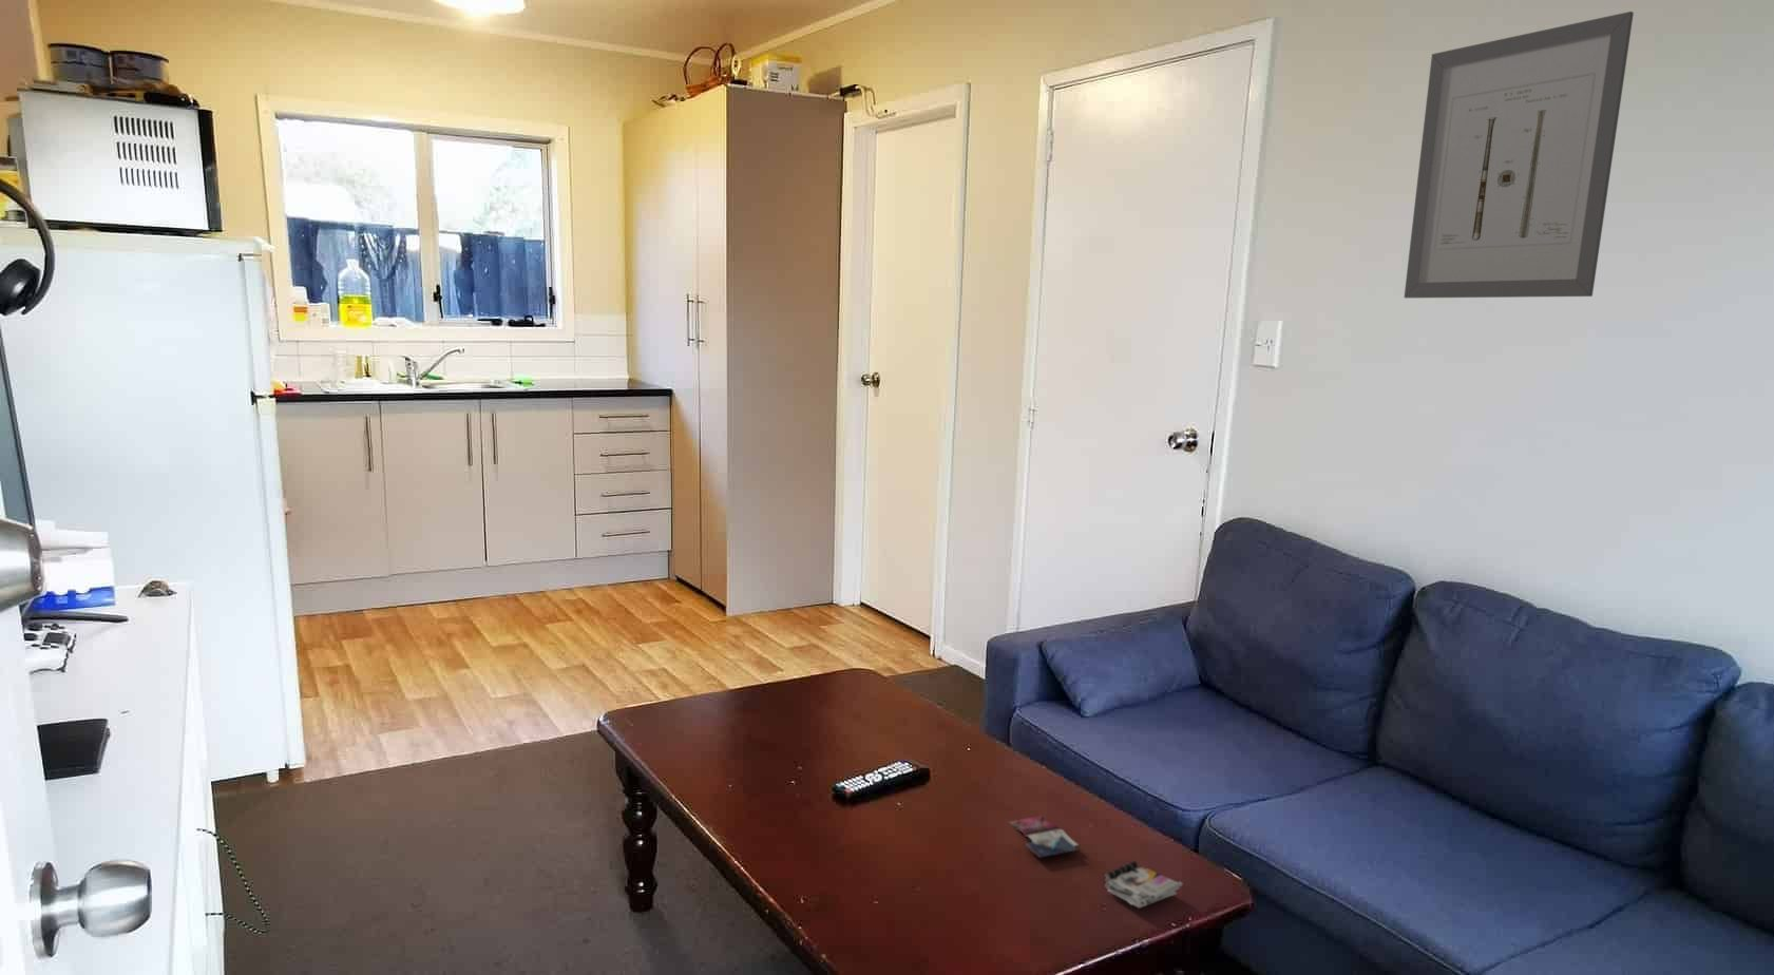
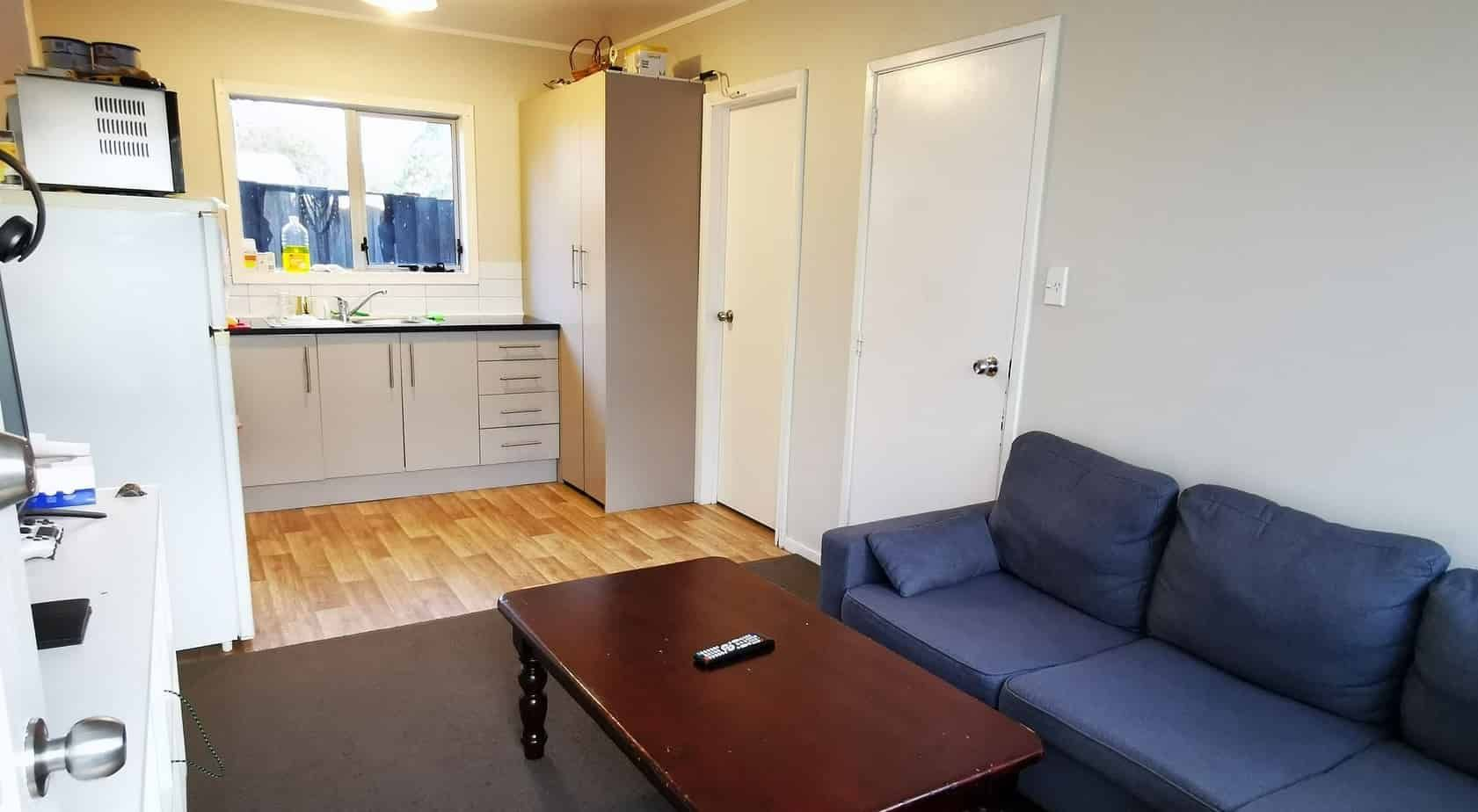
- magazine [1008,814,1183,910]
- wall art [1403,11,1635,299]
